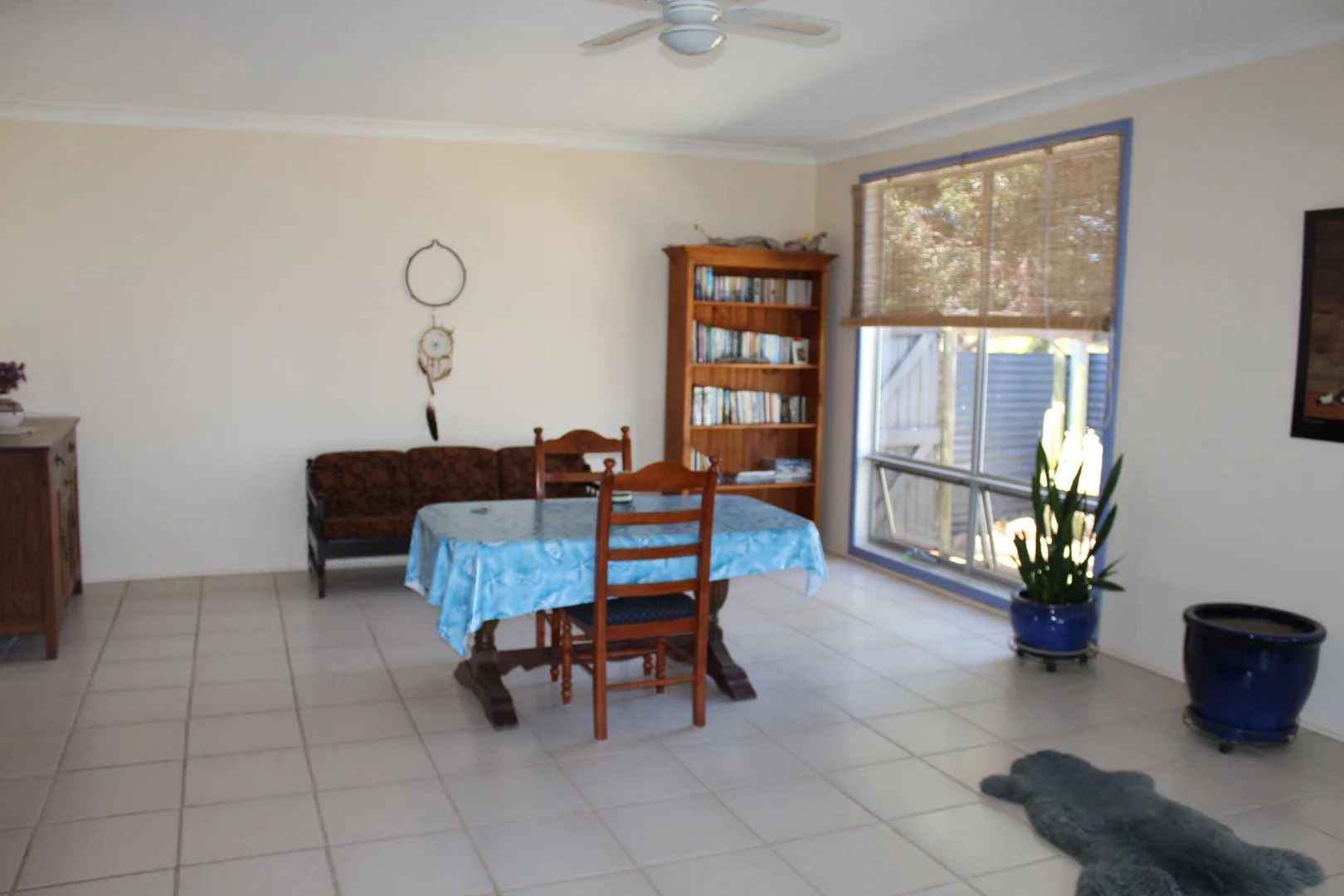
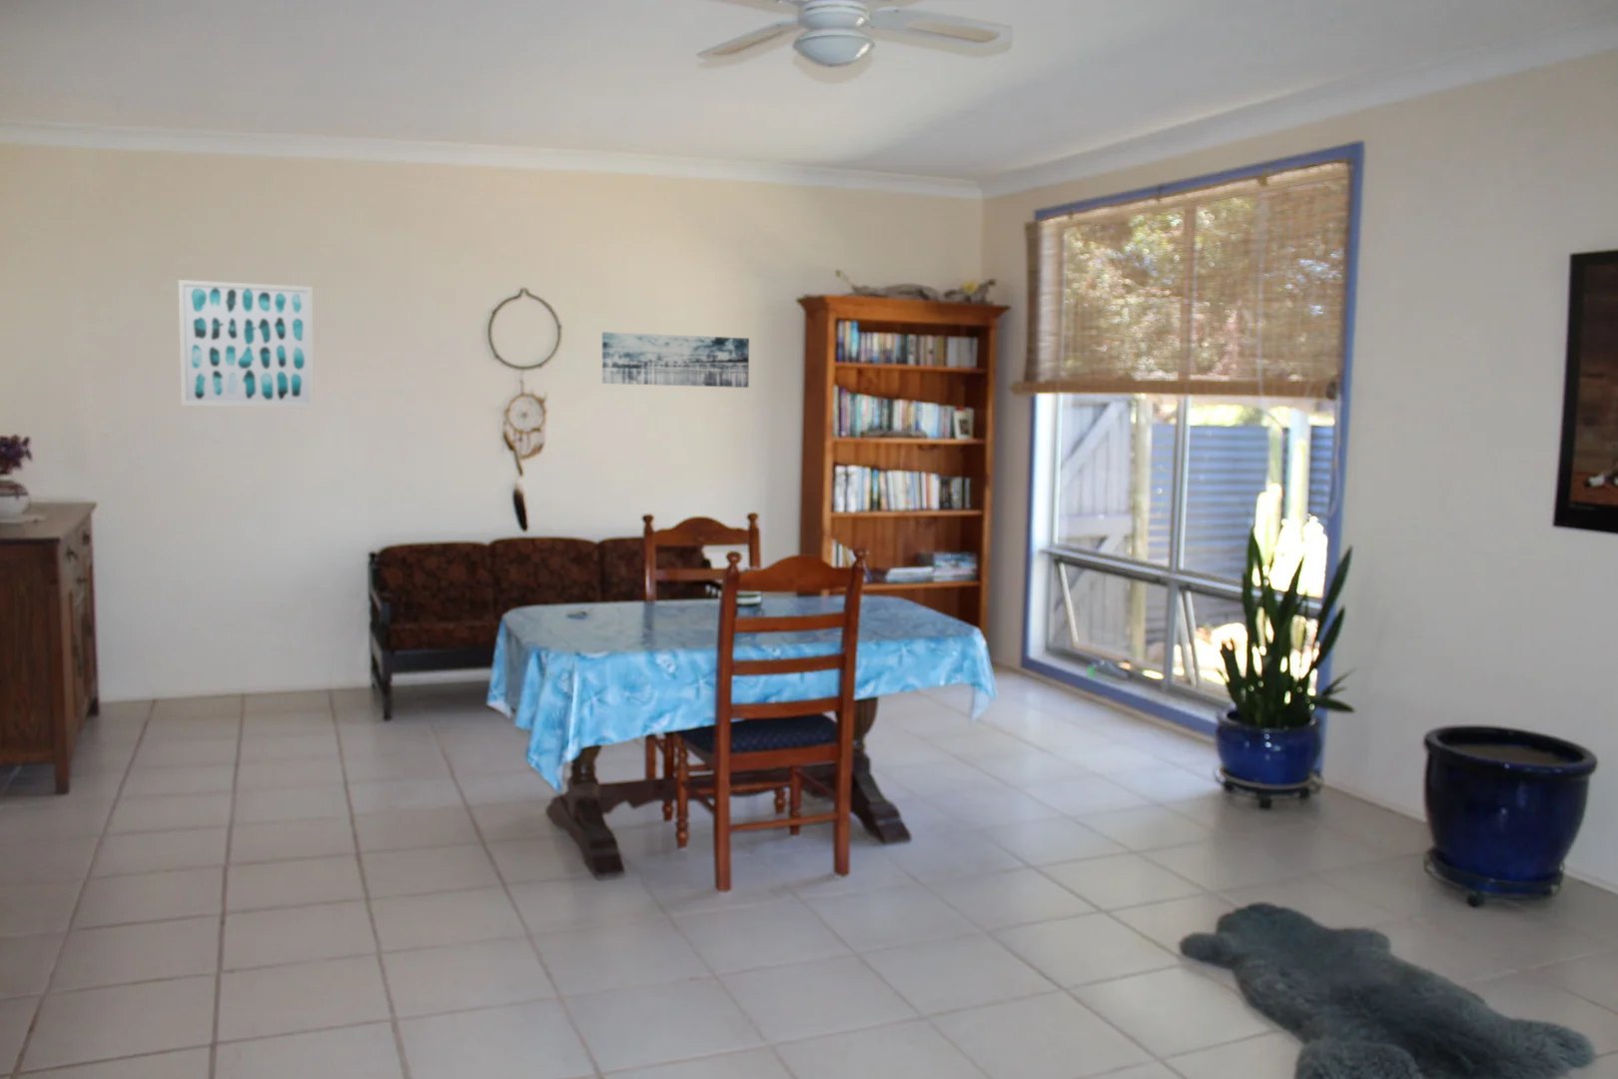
+ wall art [177,278,315,409]
+ wall art [601,331,750,389]
